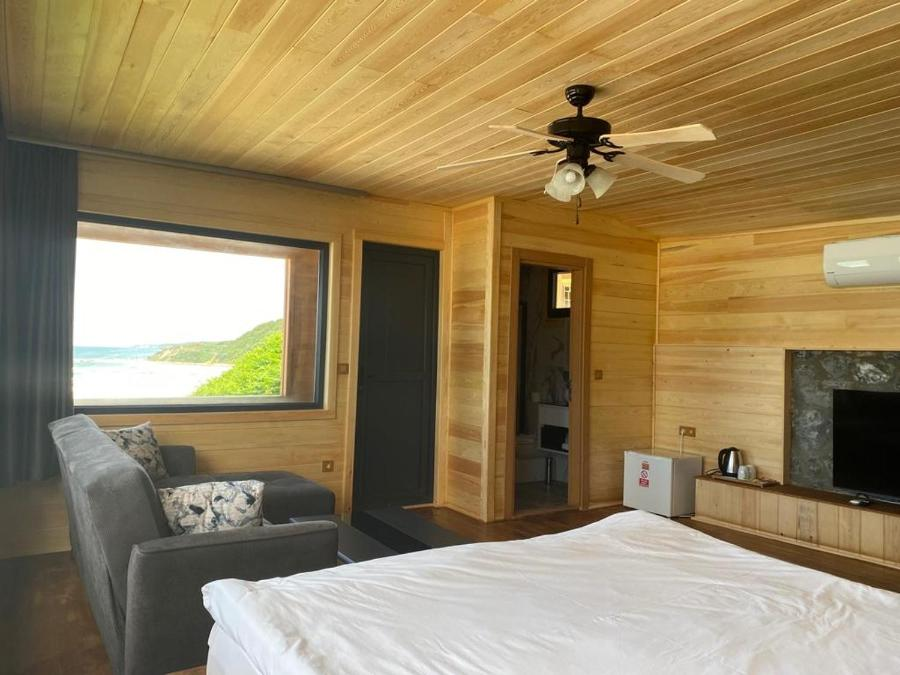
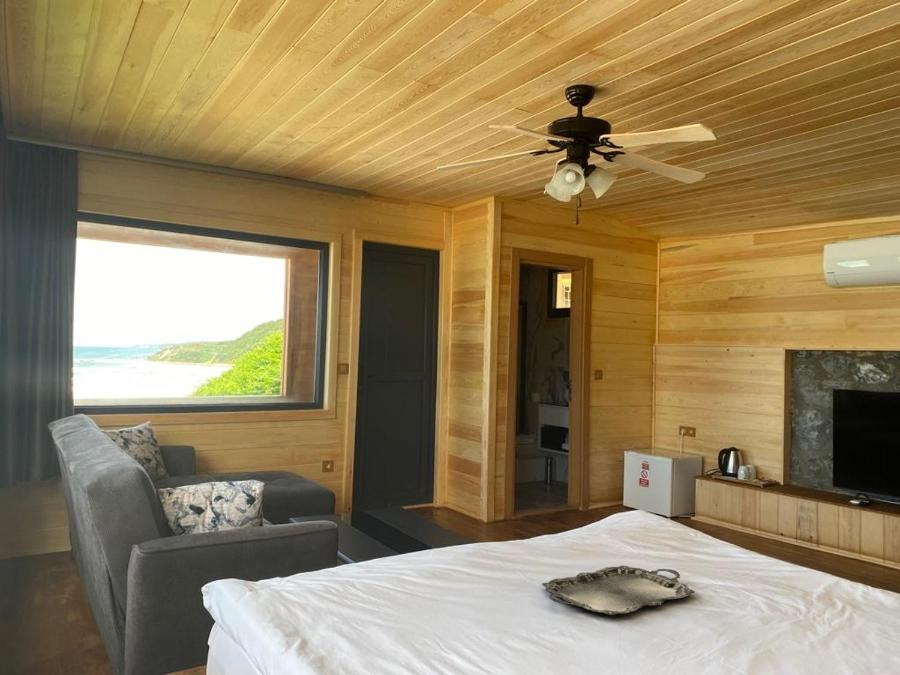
+ serving tray [541,565,695,616]
